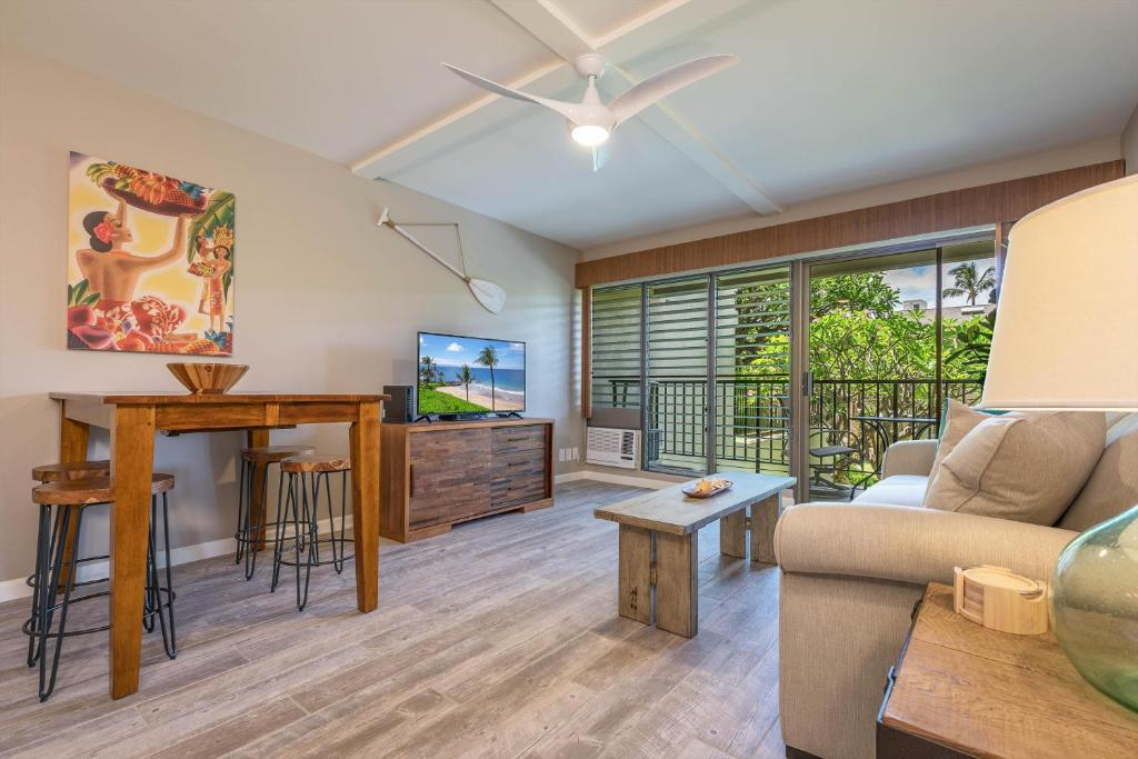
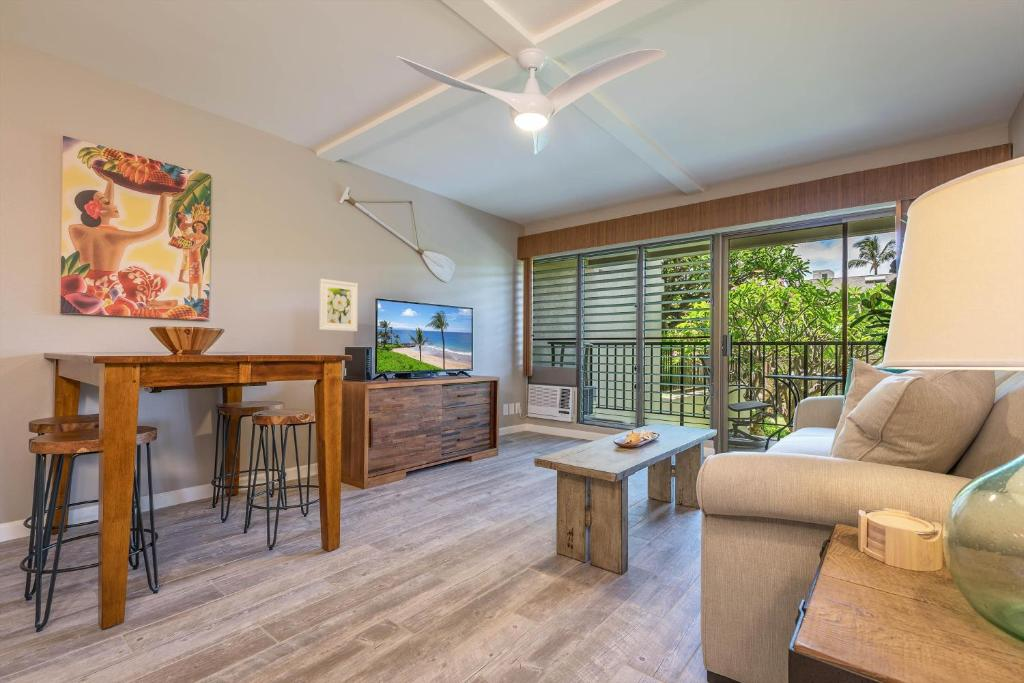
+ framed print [318,278,359,332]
